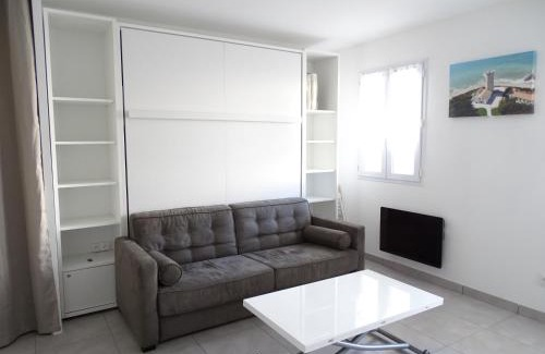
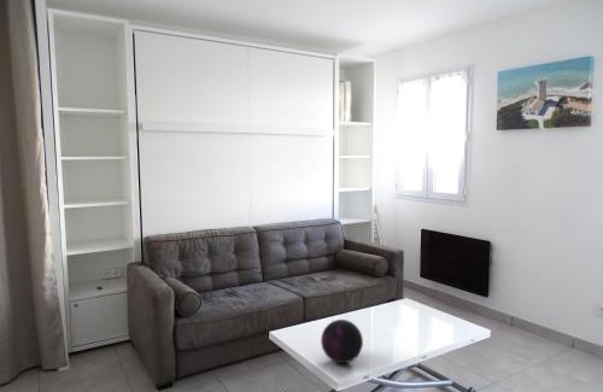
+ decorative orb [320,318,364,364]
